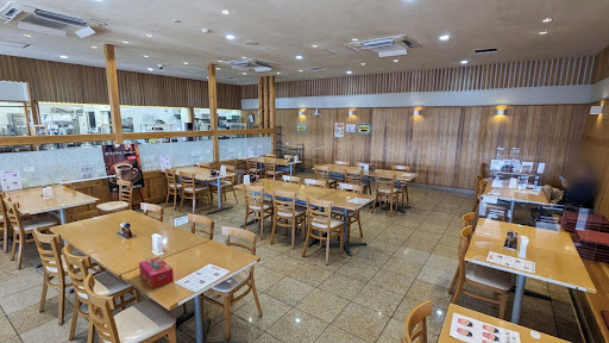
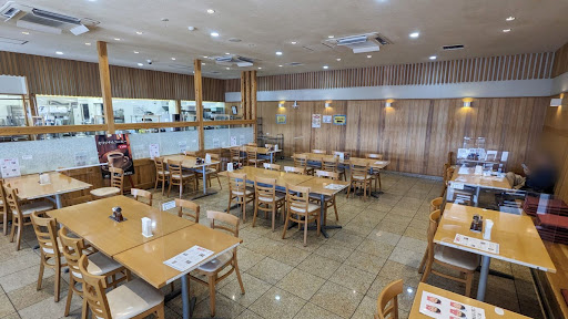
- tissue box [138,256,175,289]
